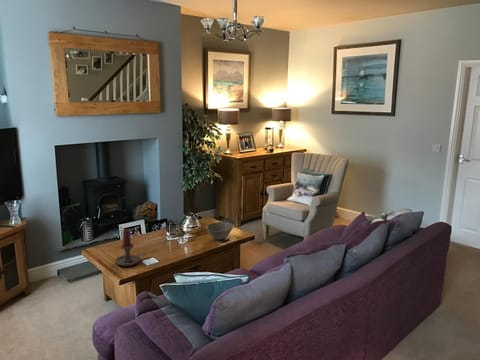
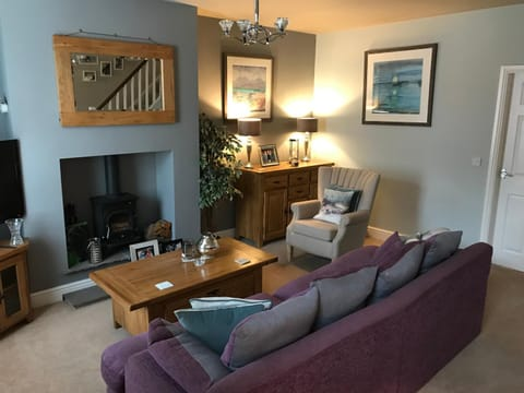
- candle holder [114,228,147,267]
- bowl [205,221,234,241]
